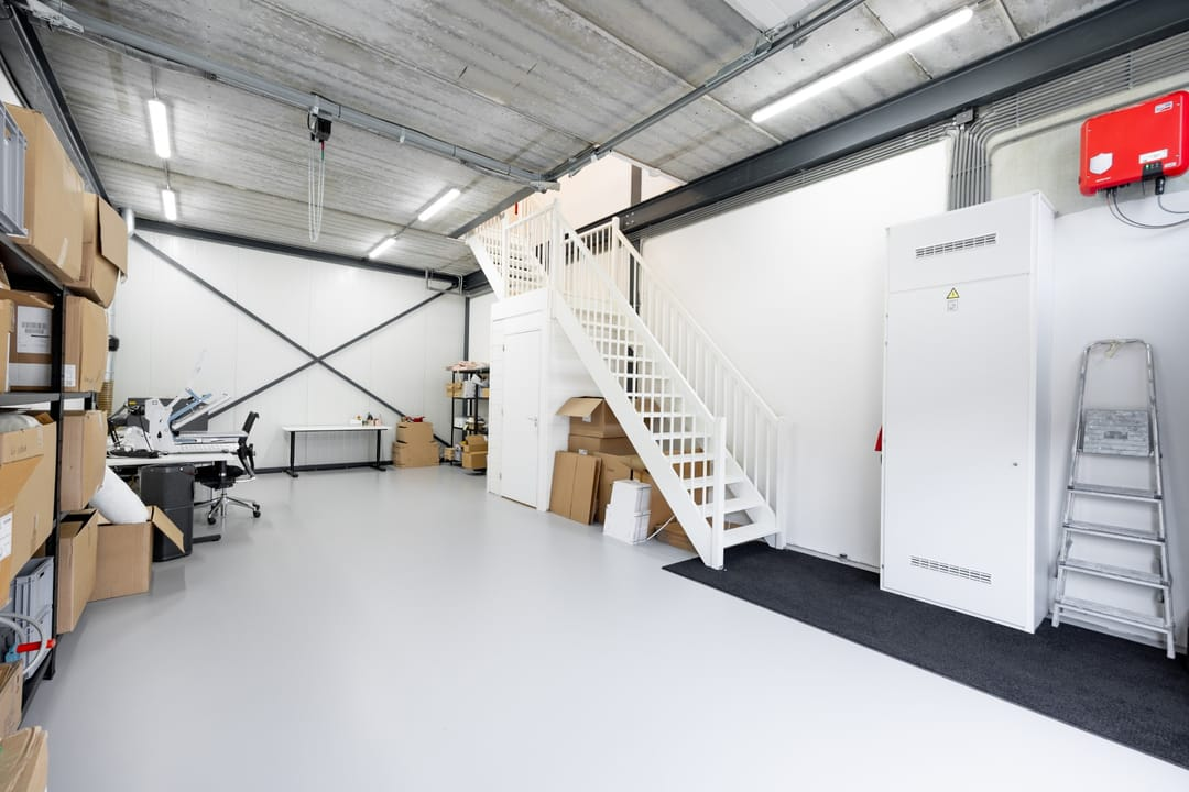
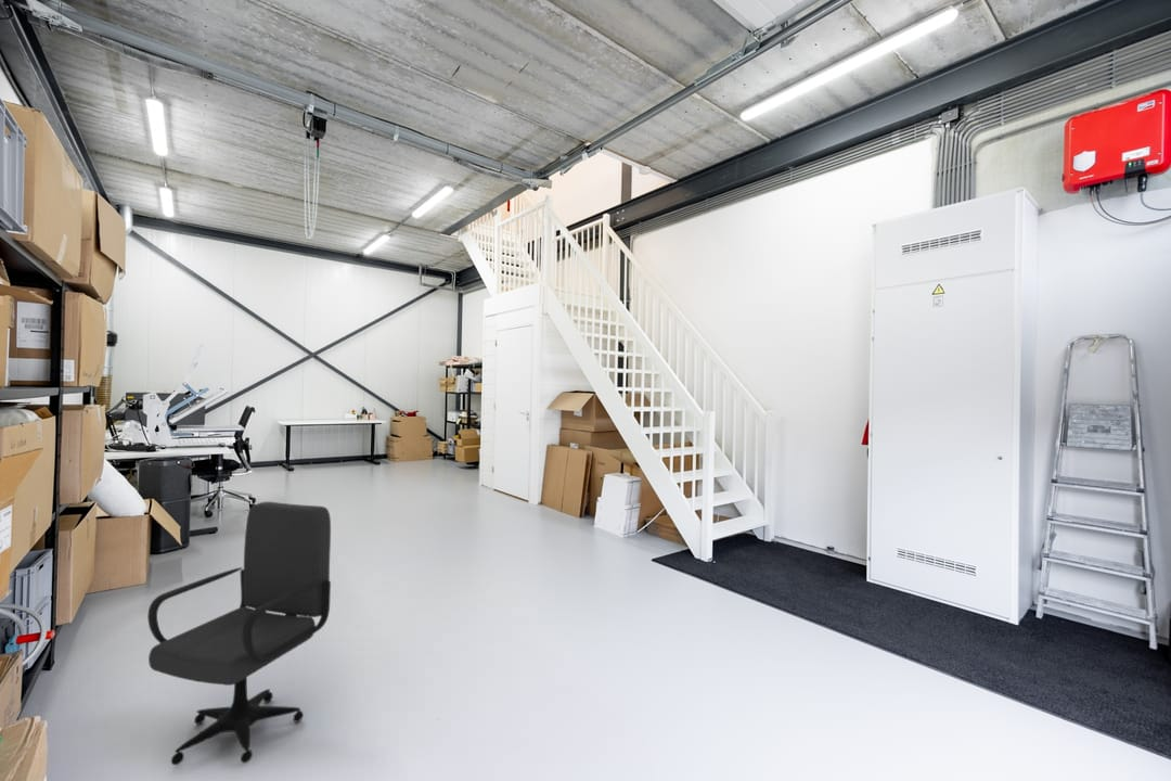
+ office chair [146,500,332,766]
